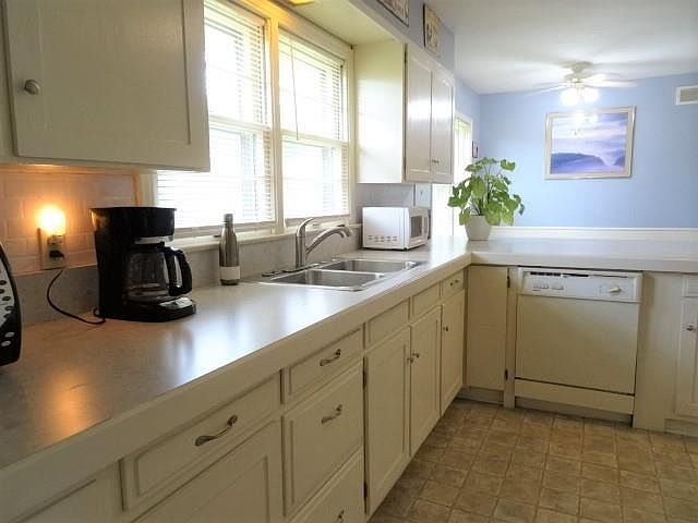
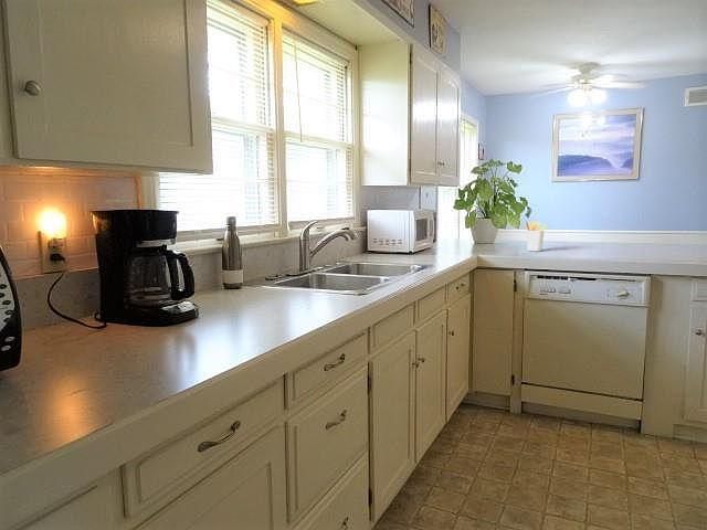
+ utensil holder [525,220,548,252]
